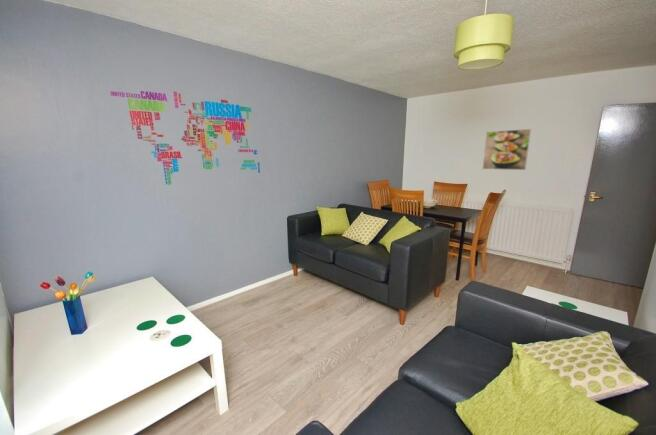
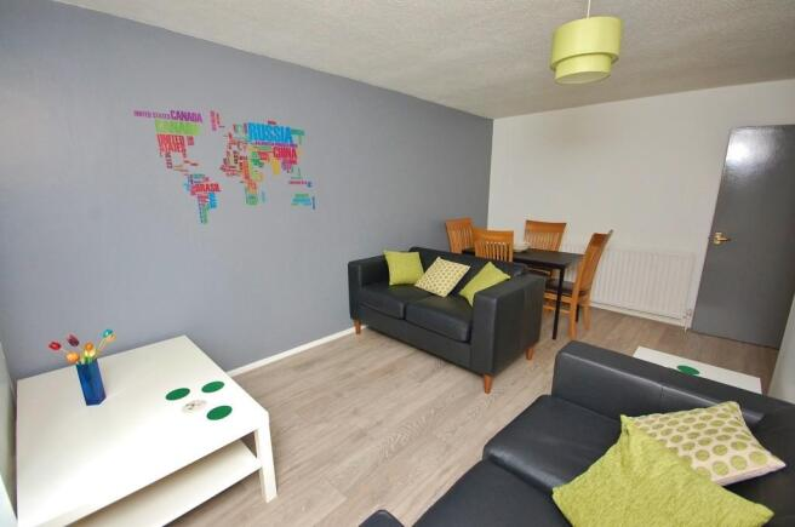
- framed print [481,128,532,171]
